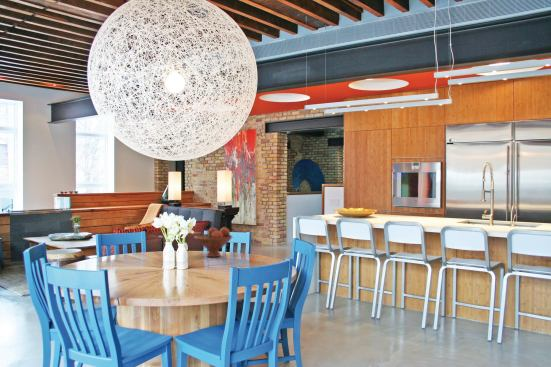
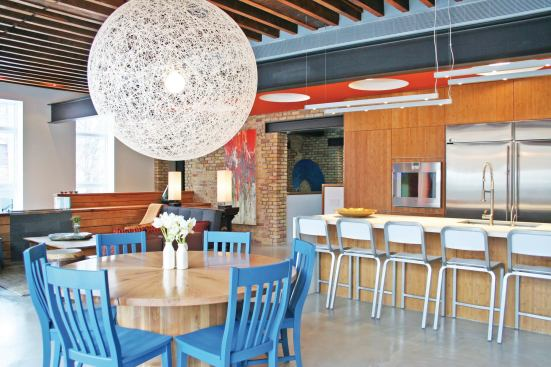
- fruit bowl [193,227,233,258]
